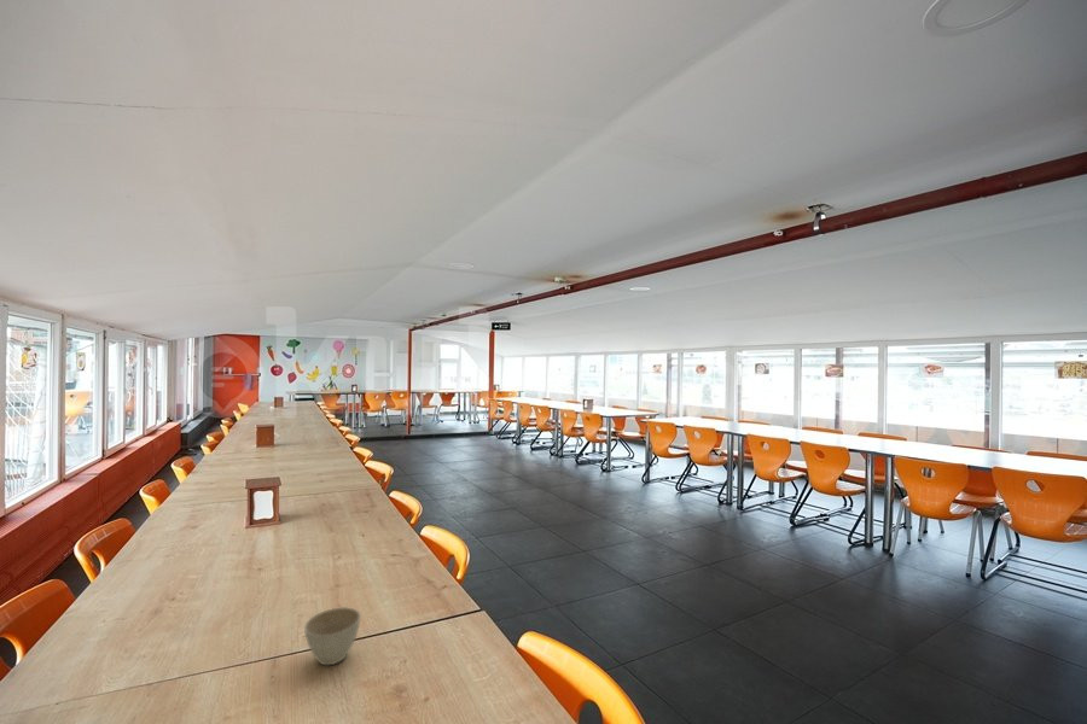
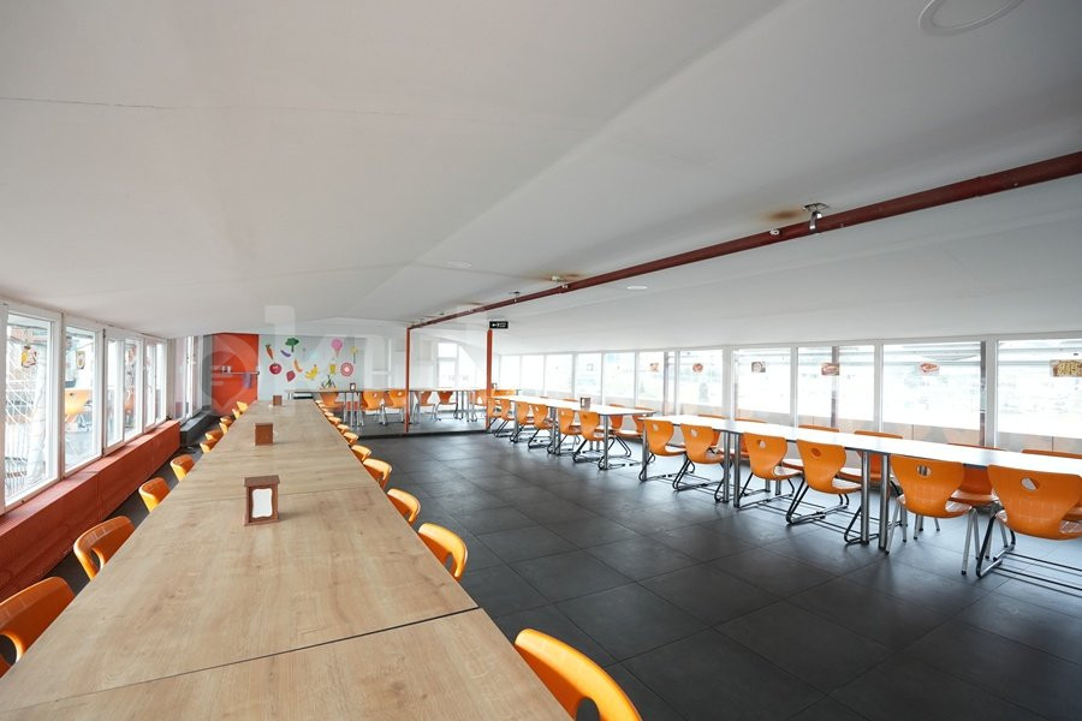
- flower pot [303,606,362,666]
